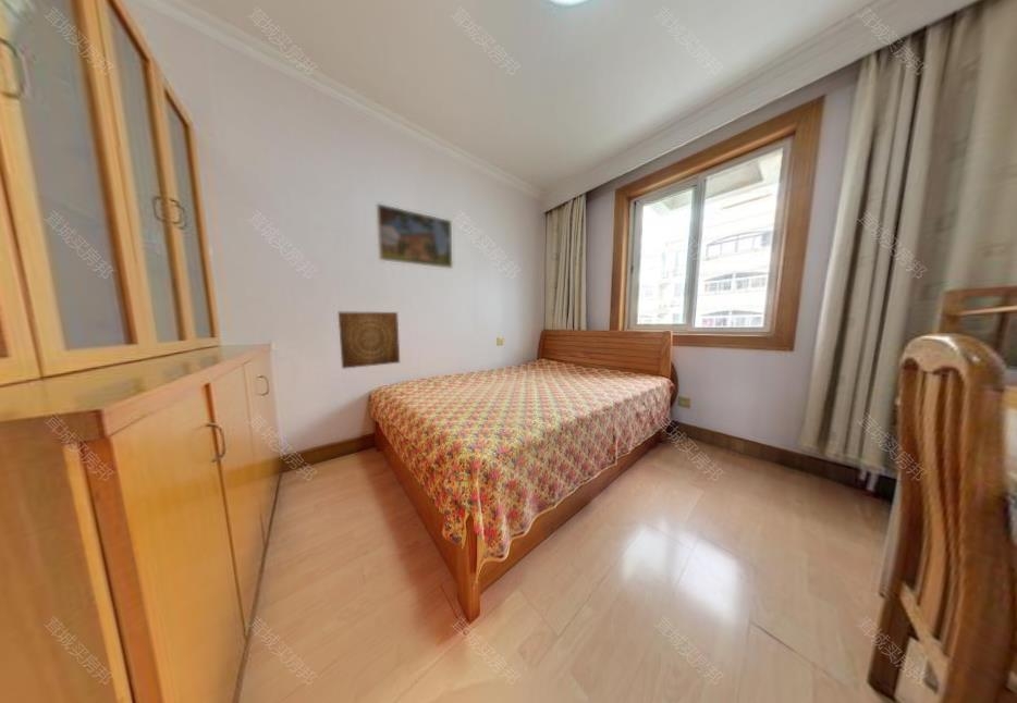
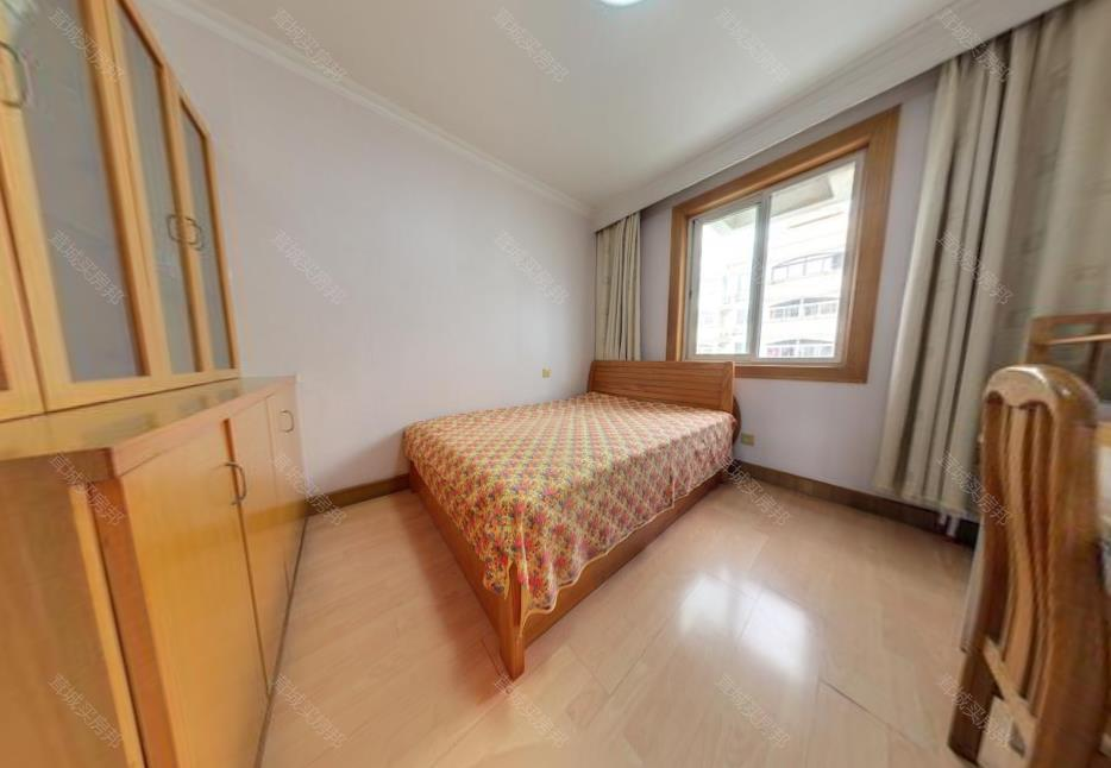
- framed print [376,202,454,270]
- wall art [338,311,401,370]
